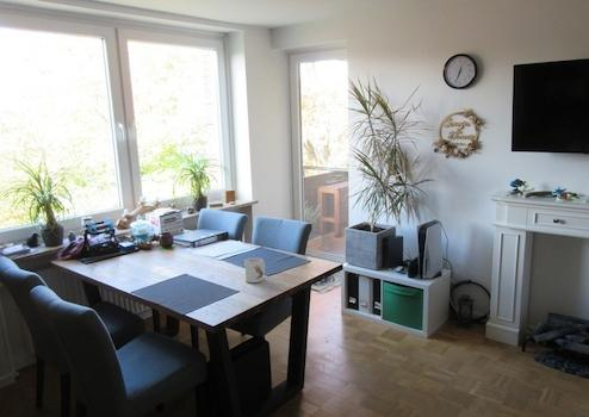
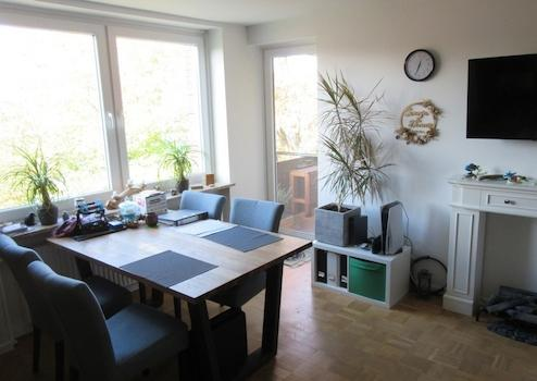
- mug [243,256,266,284]
